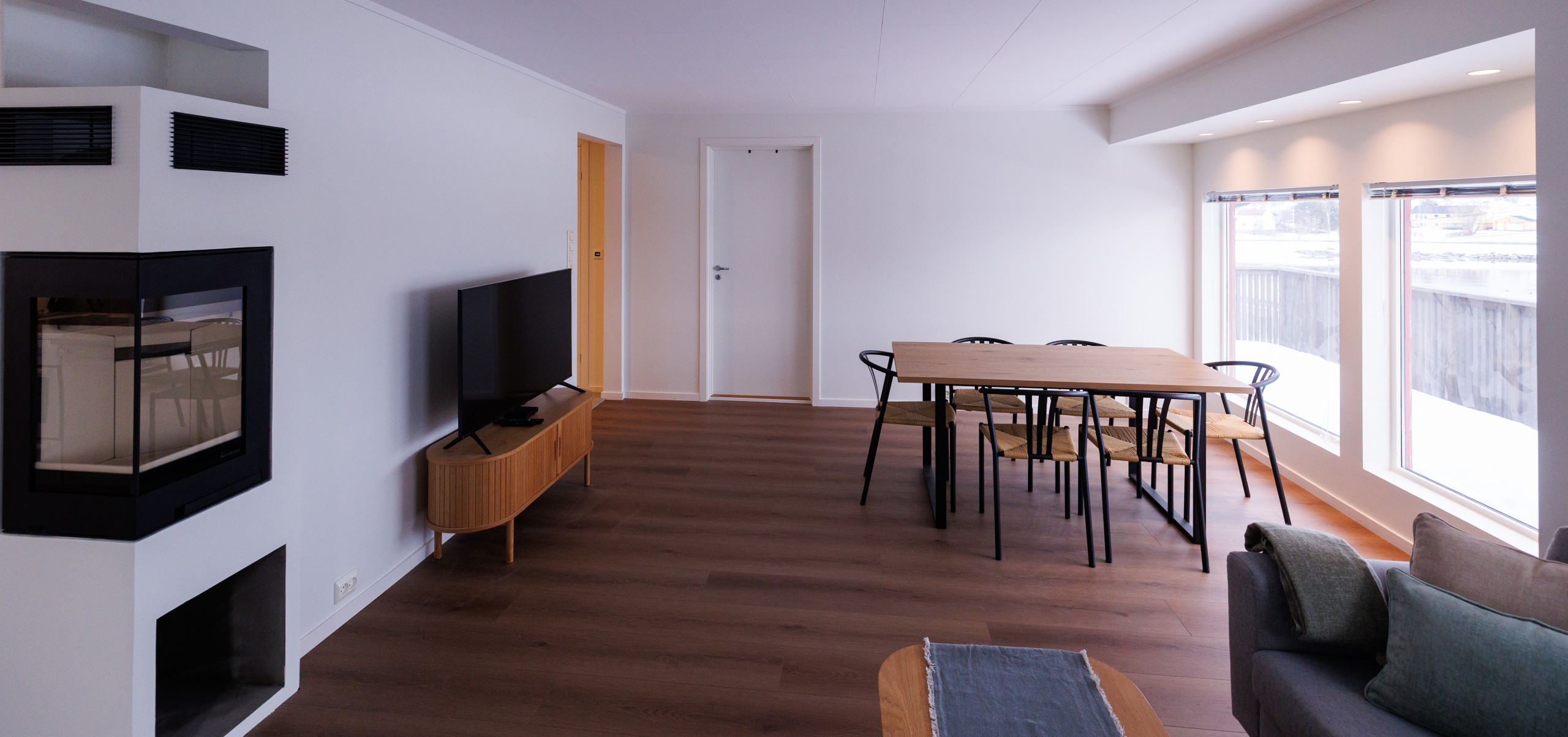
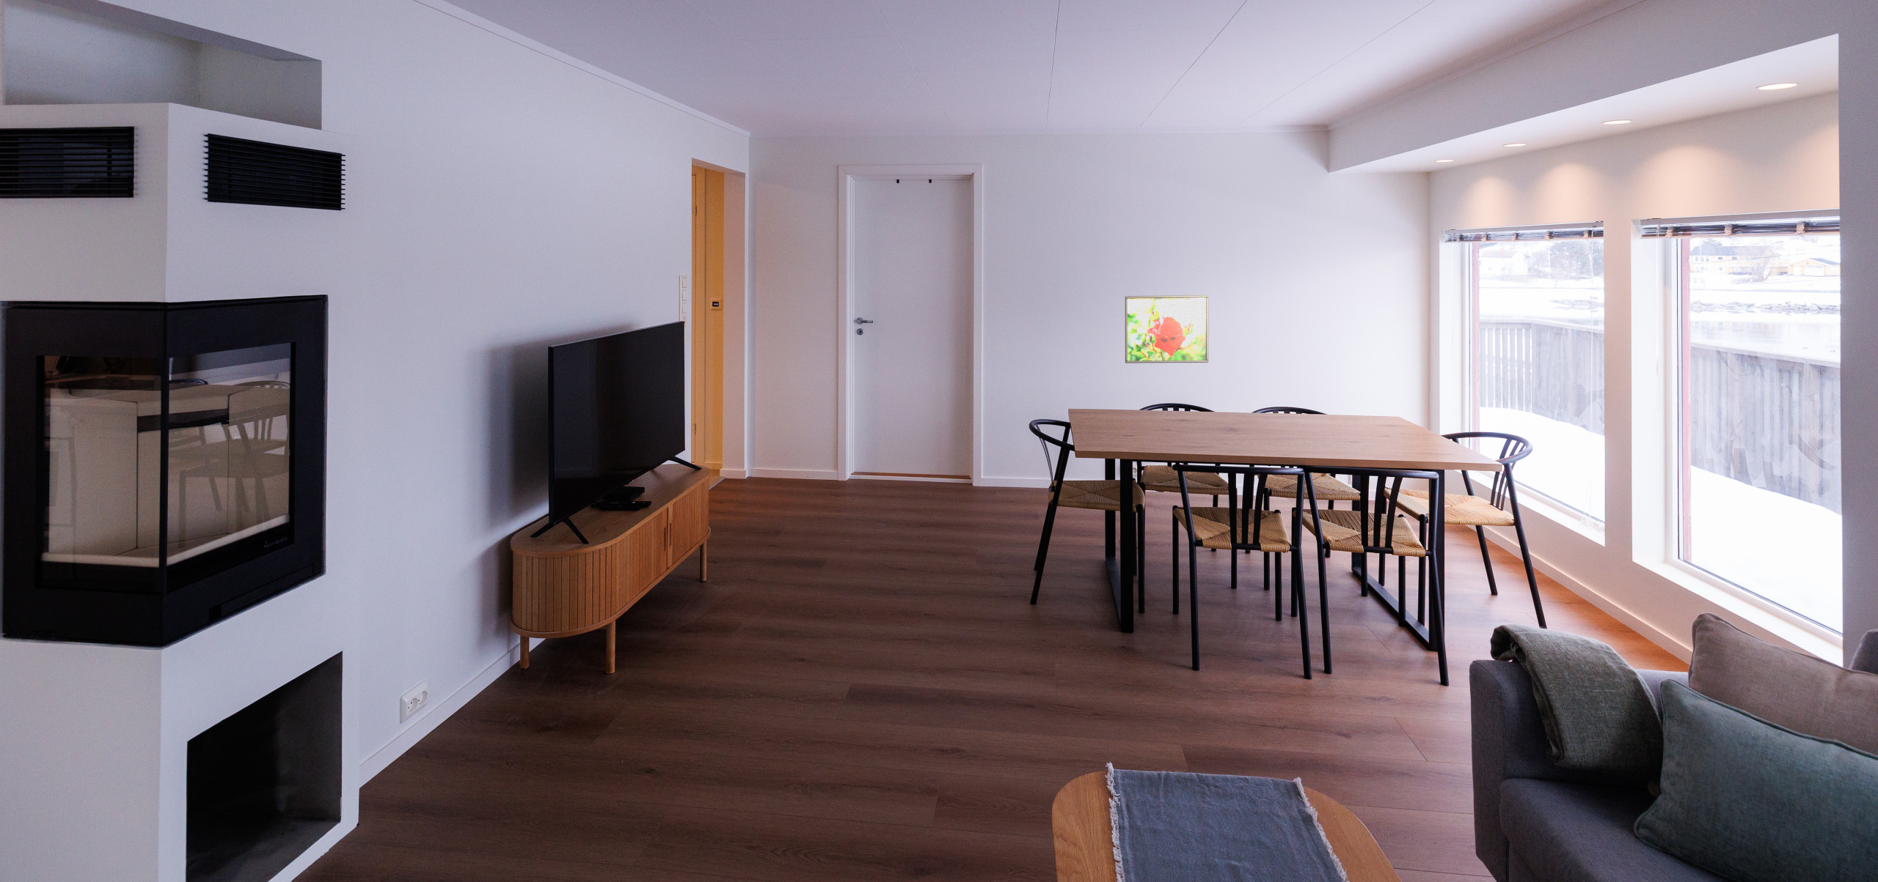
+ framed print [1125,294,1208,364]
